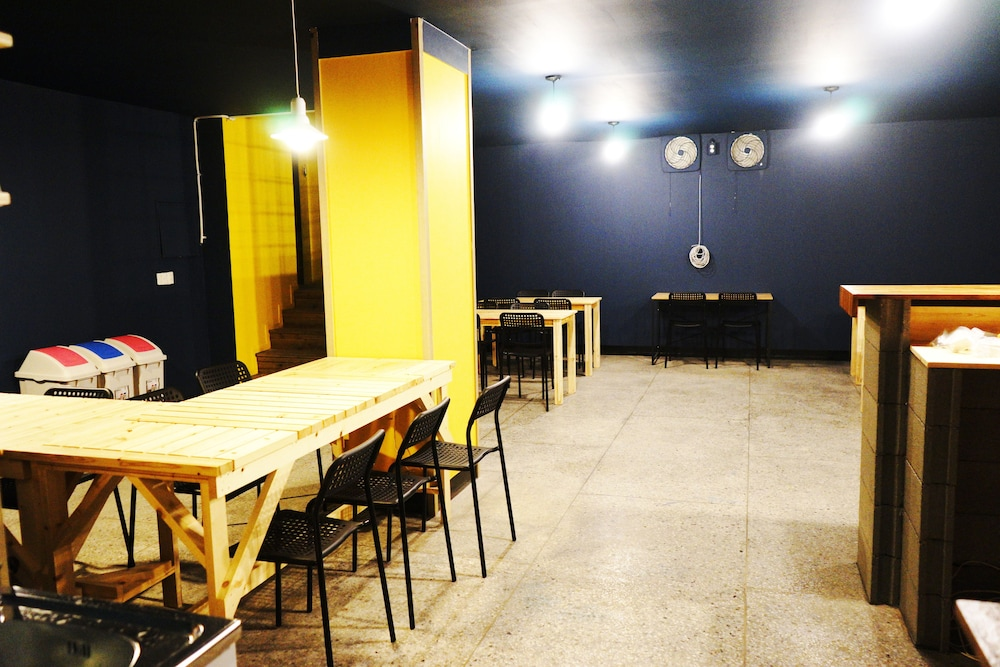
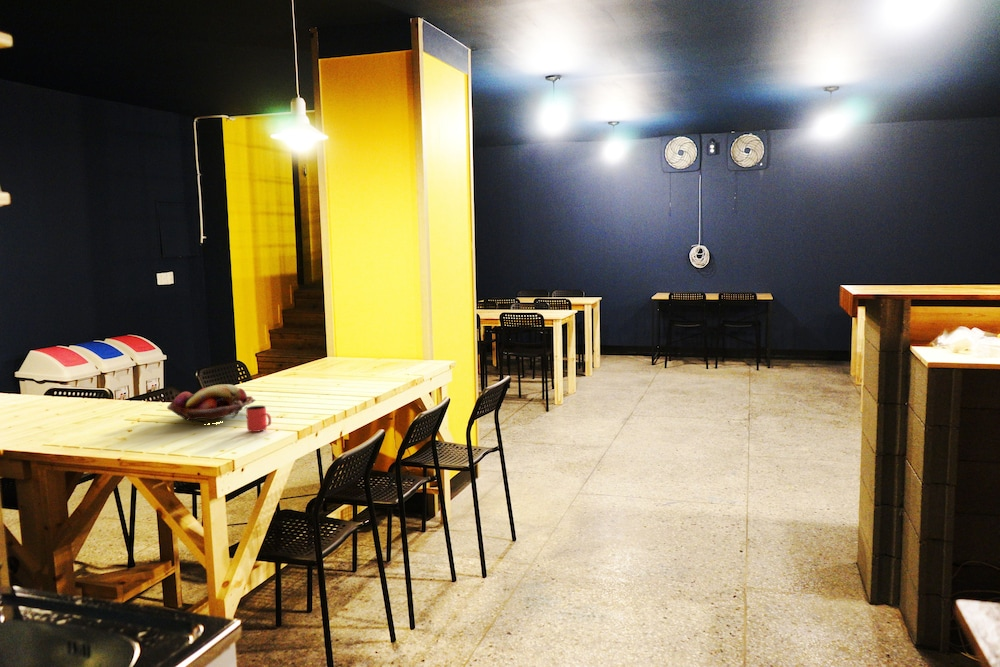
+ cup [245,405,272,433]
+ fruit basket [166,384,256,424]
